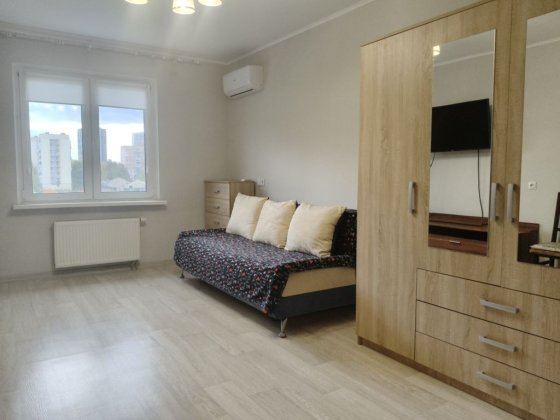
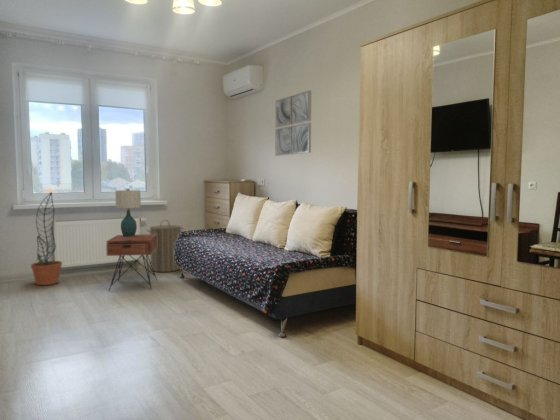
+ laundry hamper [146,219,184,273]
+ table lamp [114,188,142,237]
+ nightstand [105,233,158,292]
+ wall art [274,89,312,157]
+ decorative plant [30,191,63,286]
